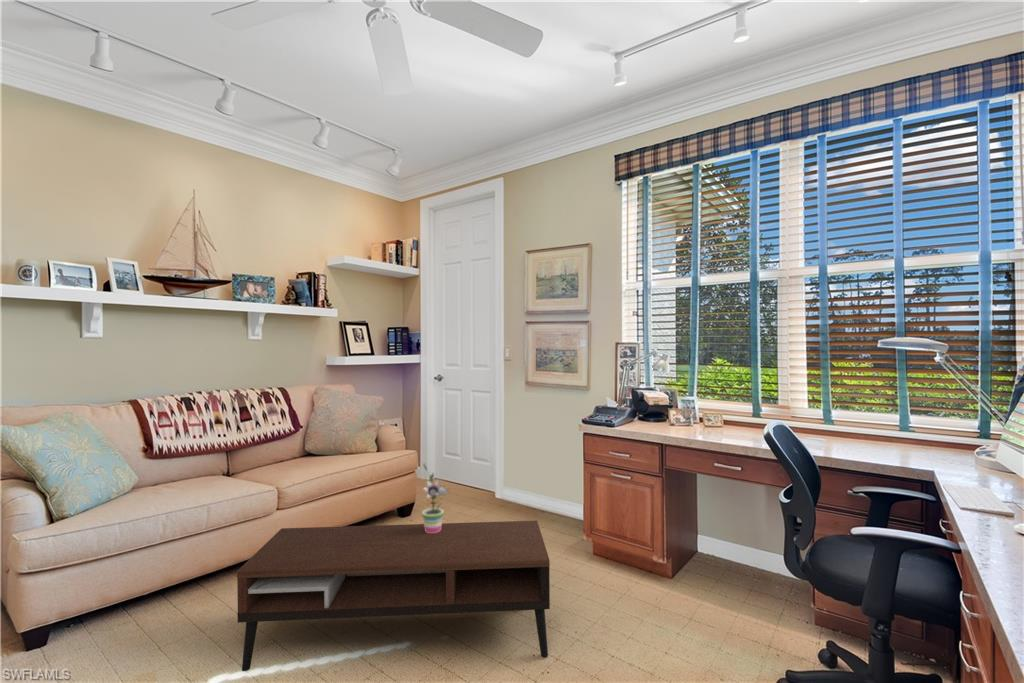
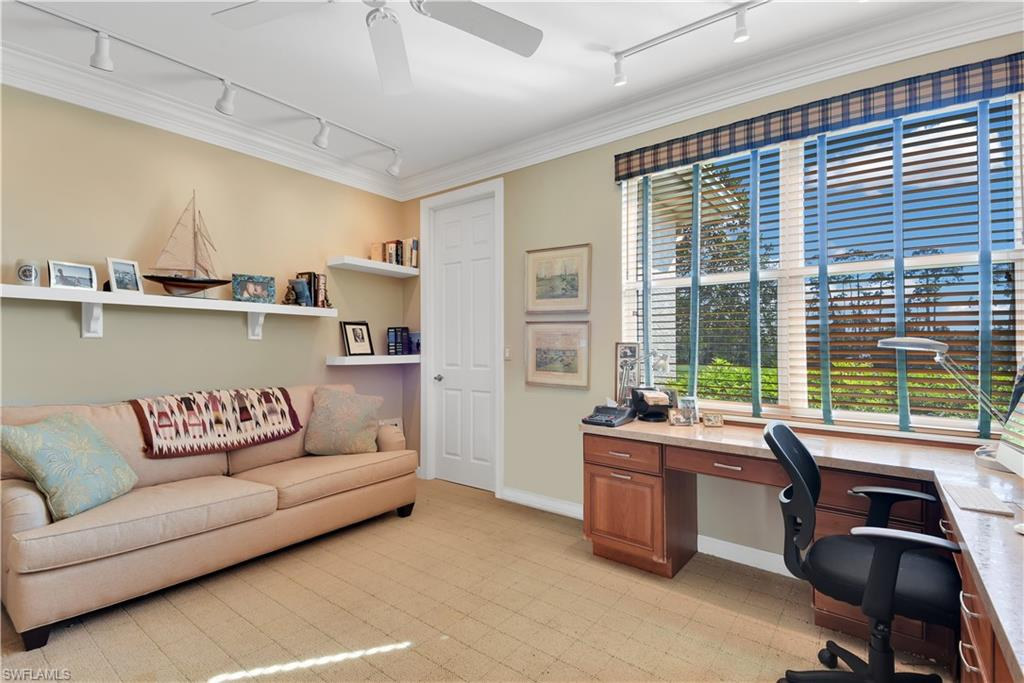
- coffee table [236,520,551,672]
- potted plant [421,462,452,533]
